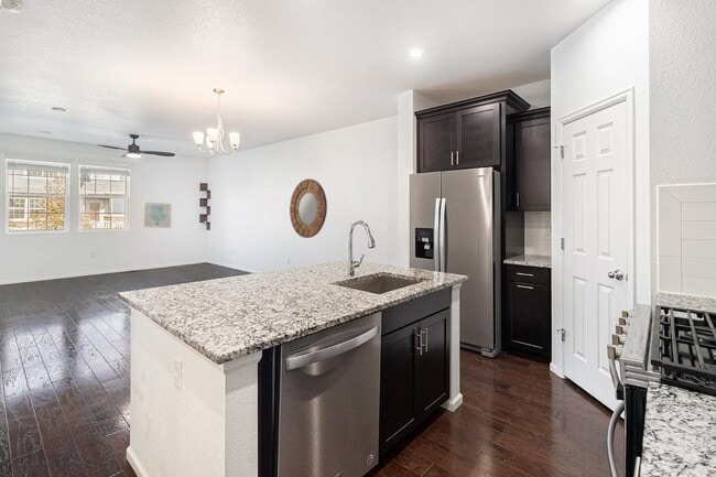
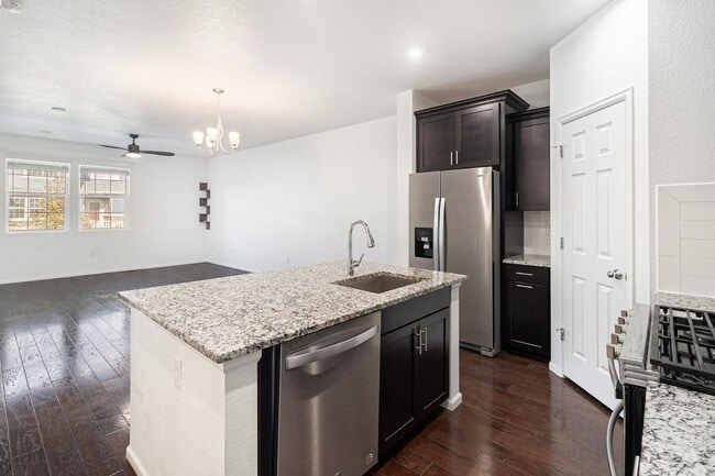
- wall art [142,200,172,229]
- home mirror [289,178,328,239]
